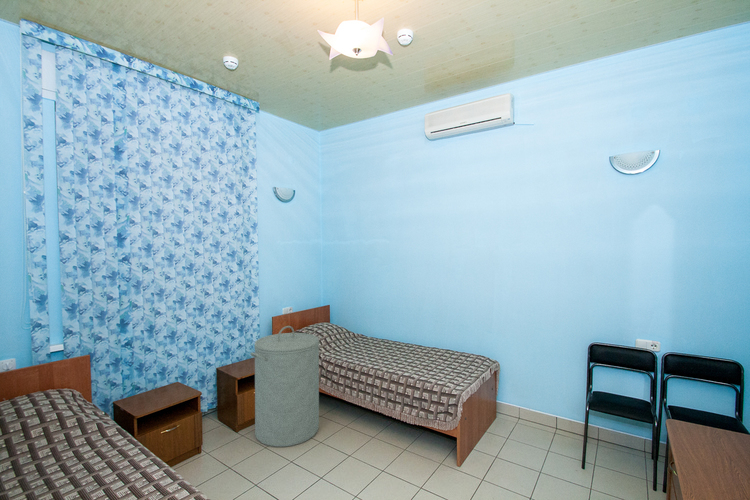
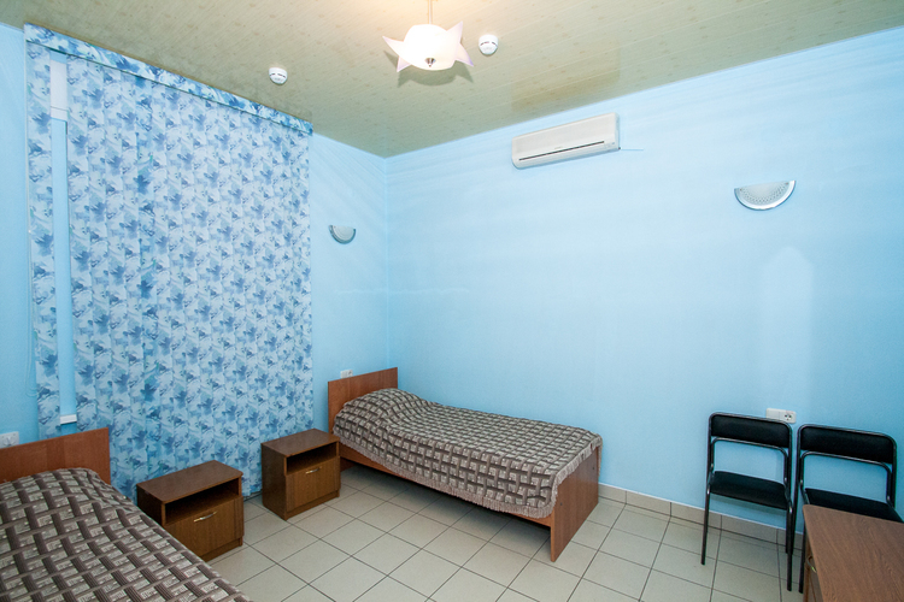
- laundry hamper [250,325,320,448]
